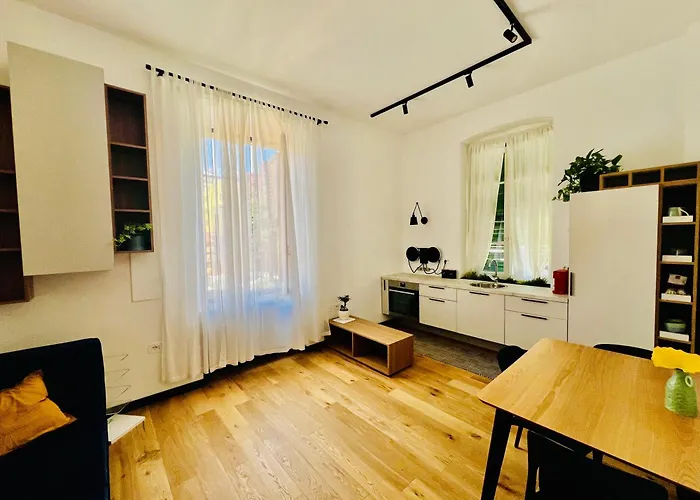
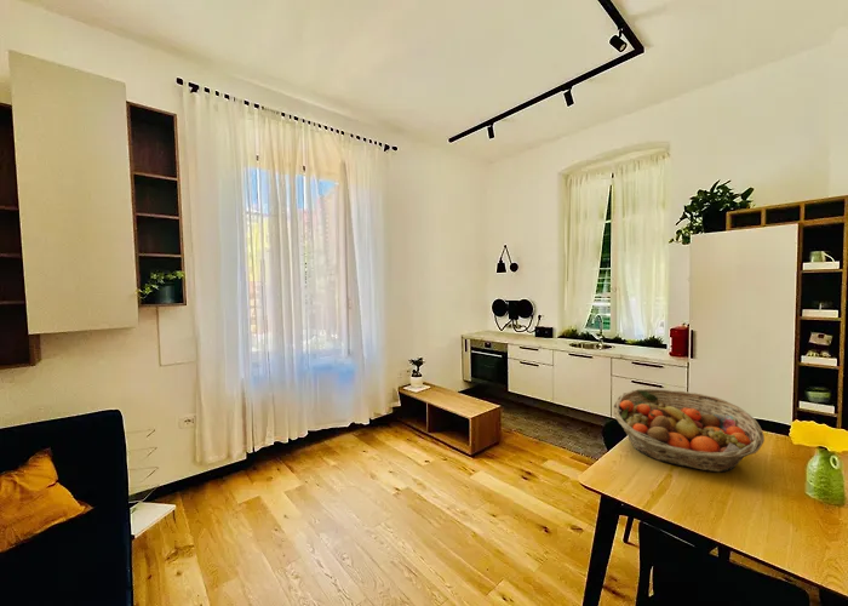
+ fruit basket [612,388,766,473]
